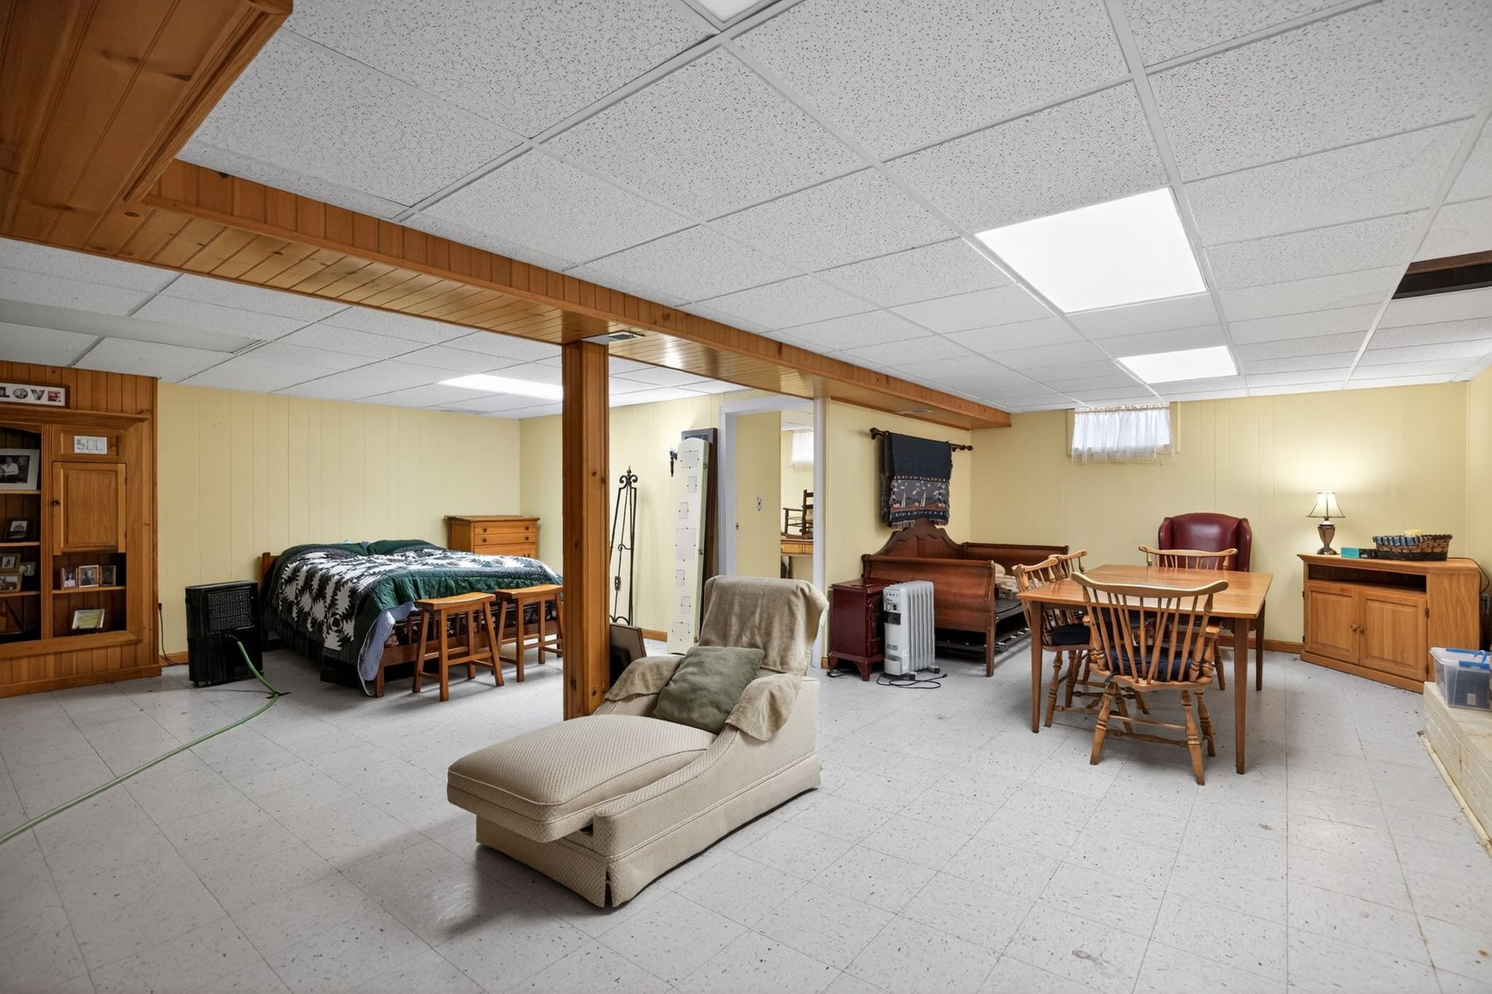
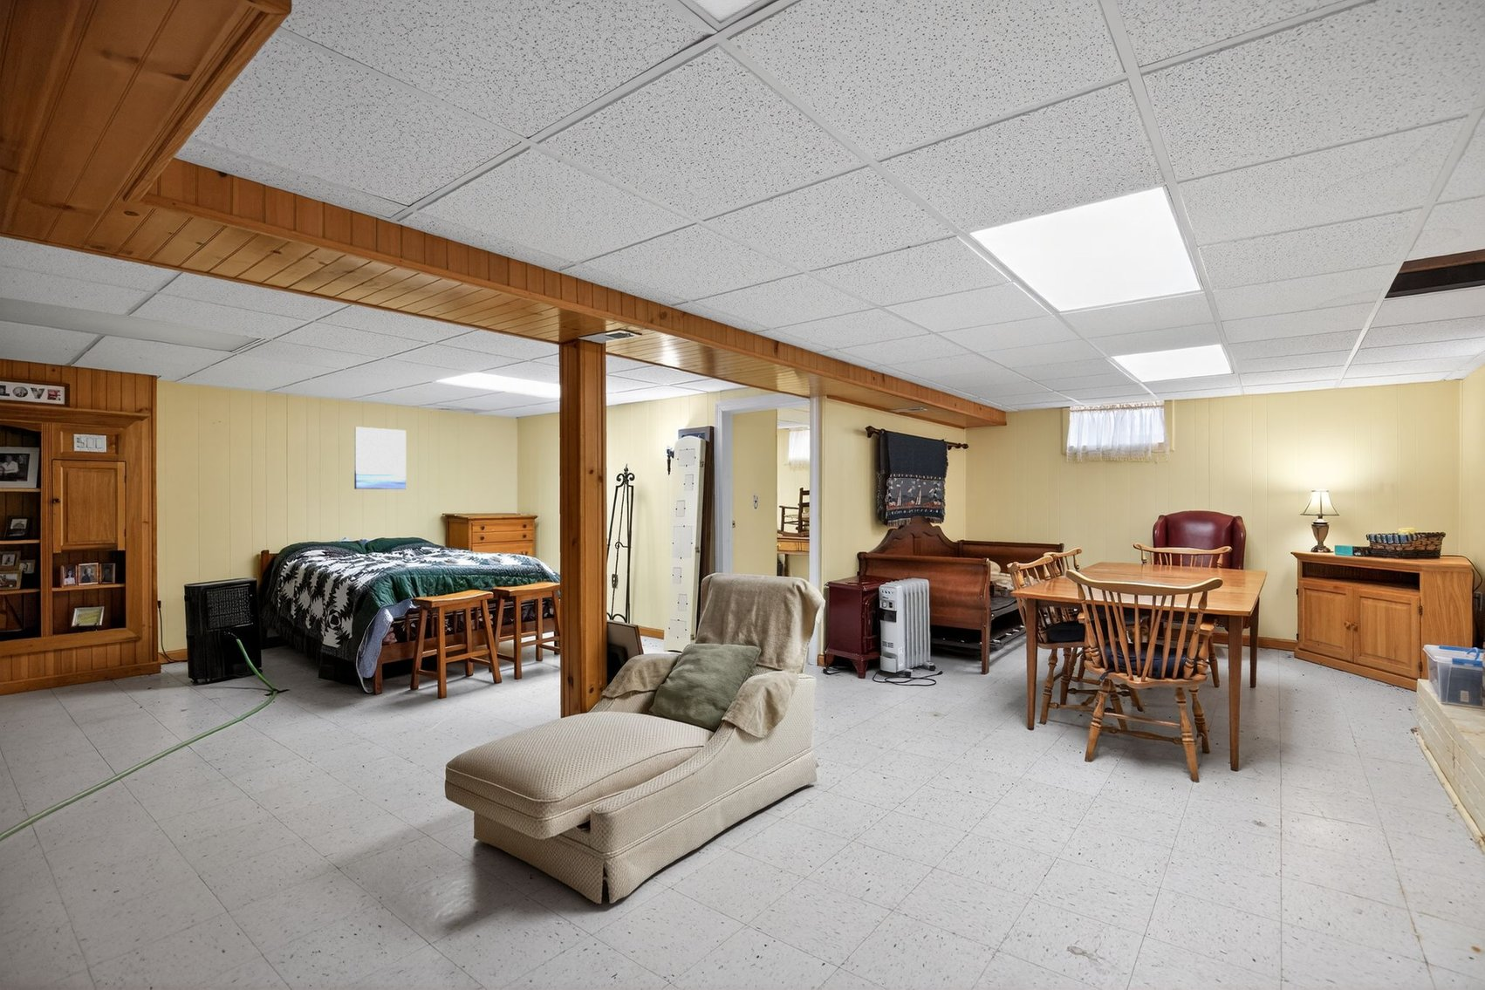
+ wall art [354,425,407,491]
